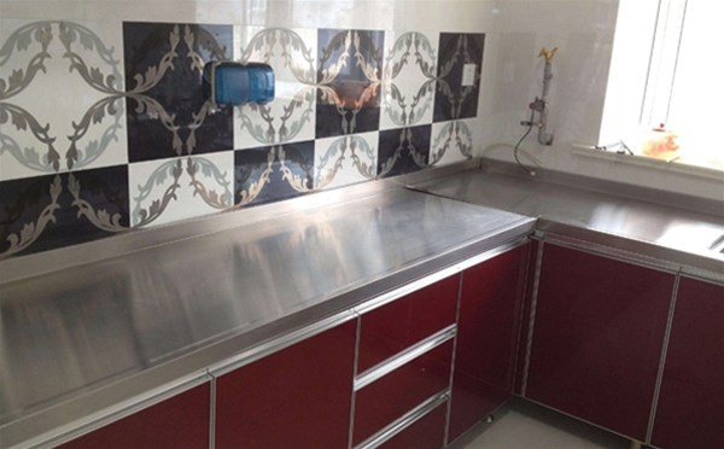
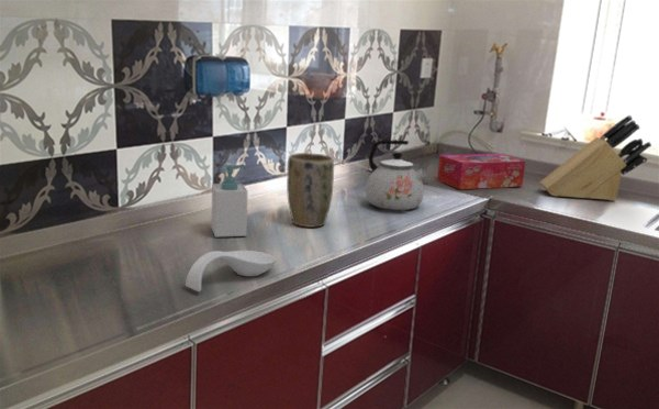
+ knife block [539,114,652,202]
+ spoon rest [185,250,277,292]
+ plant pot [286,152,335,229]
+ kettle [365,139,427,211]
+ tissue box [436,153,526,190]
+ soap bottle [210,164,249,239]
